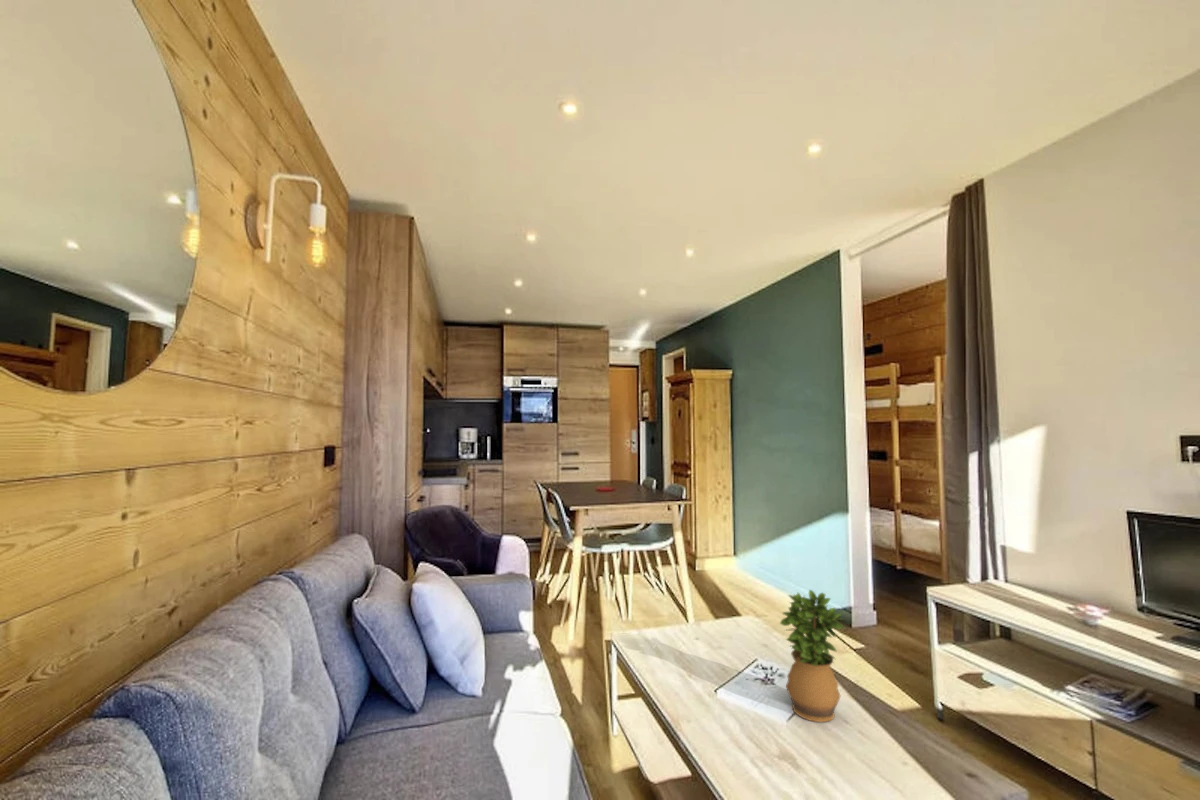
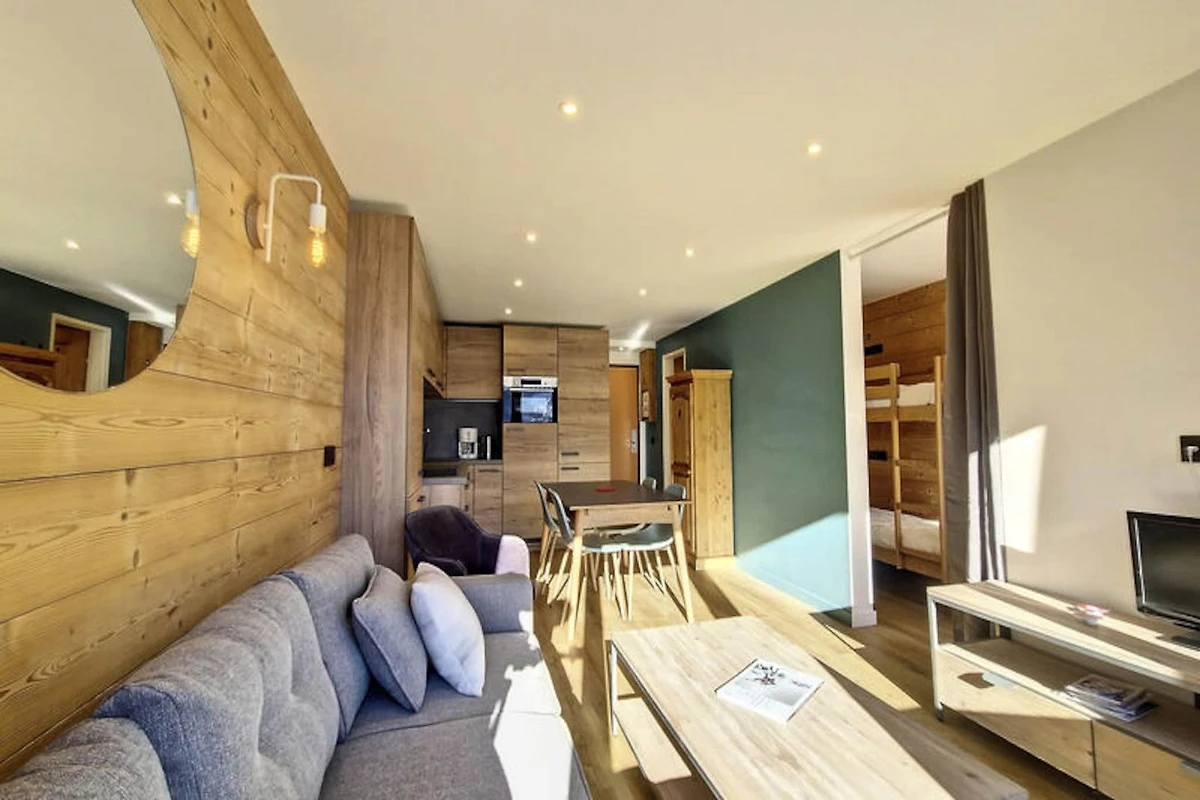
- potted plant [779,589,845,723]
